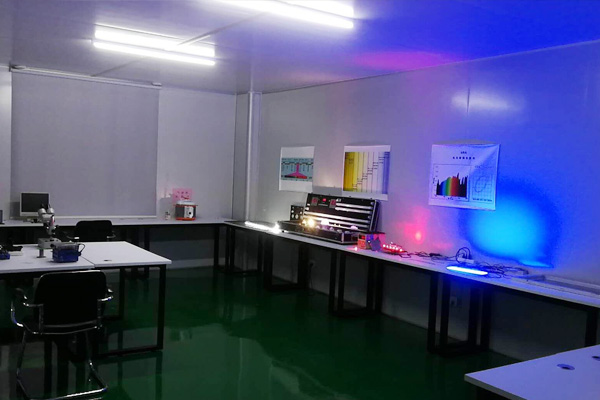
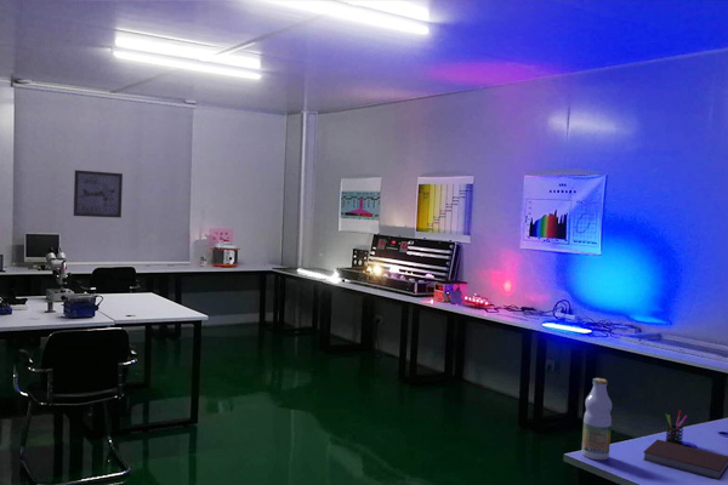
+ pen holder [664,410,689,445]
+ wall art [73,169,124,218]
+ notebook [642,439,728,481]
+ bottle [581,377,613,461]
